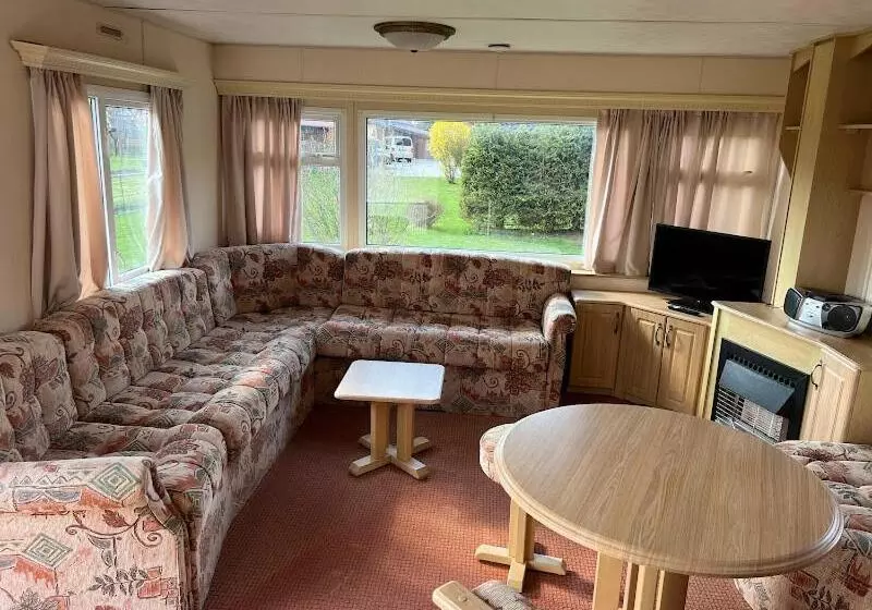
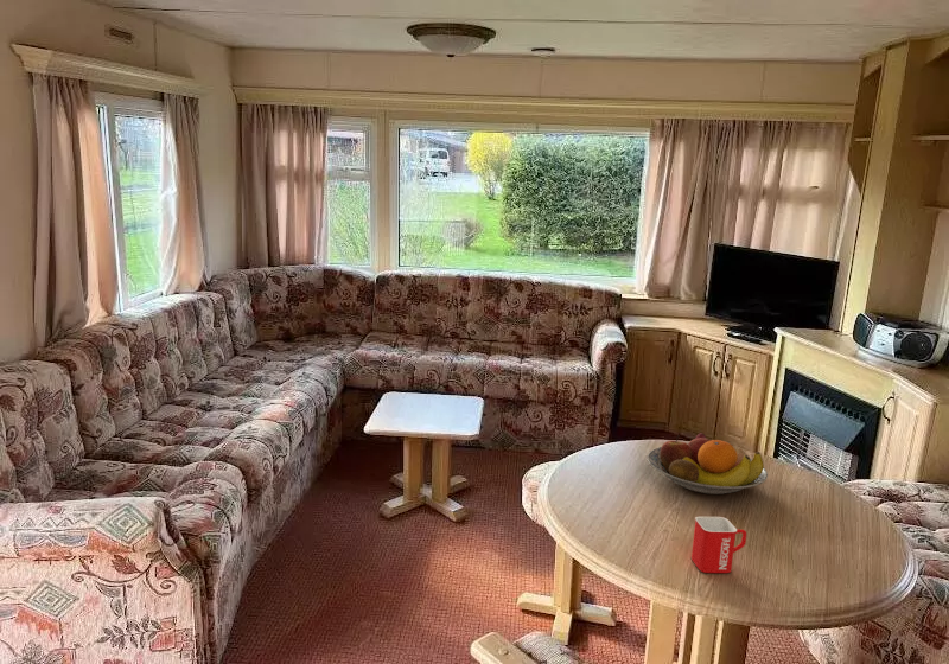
+ mug [690,516,747,574]
+ fruit bowl [647,432,769,496]
